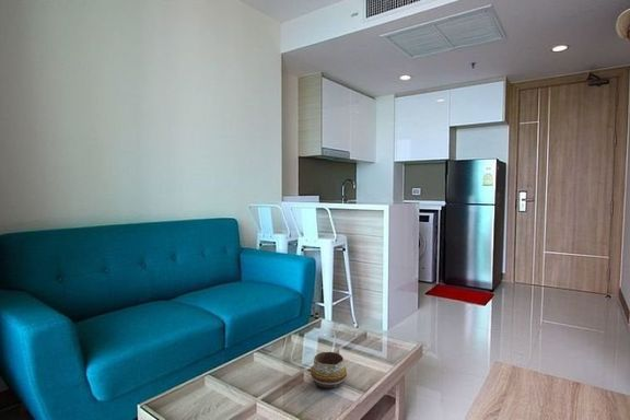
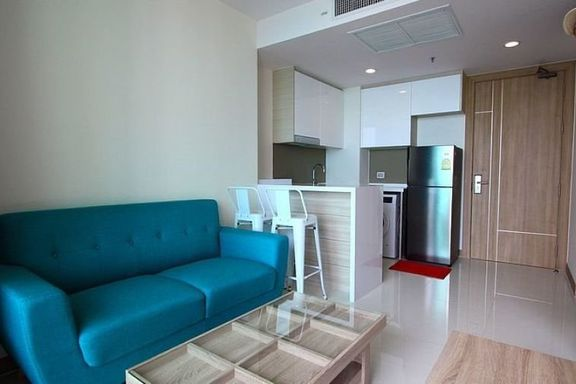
- decorative bowl [310,351,348,389]
